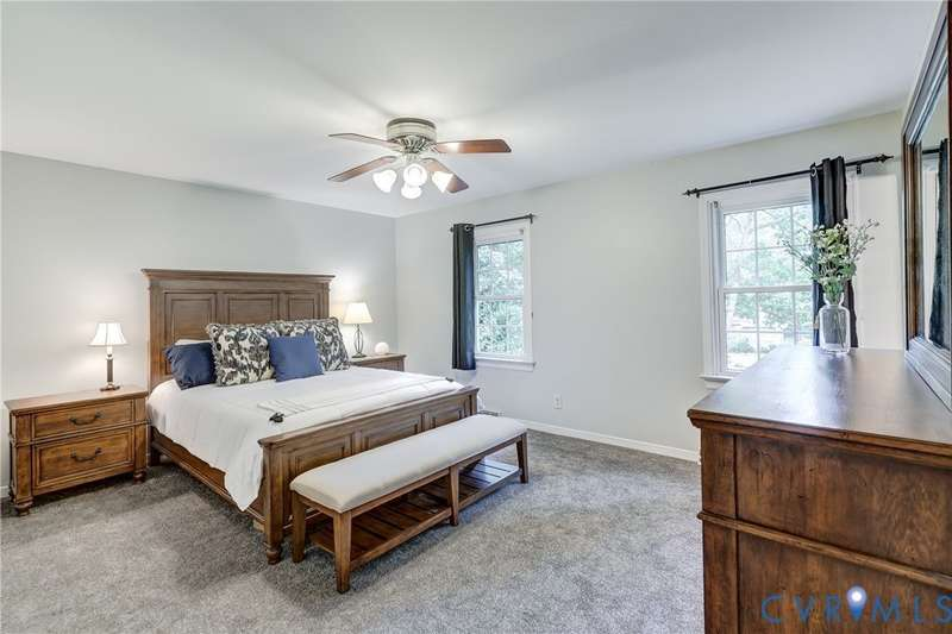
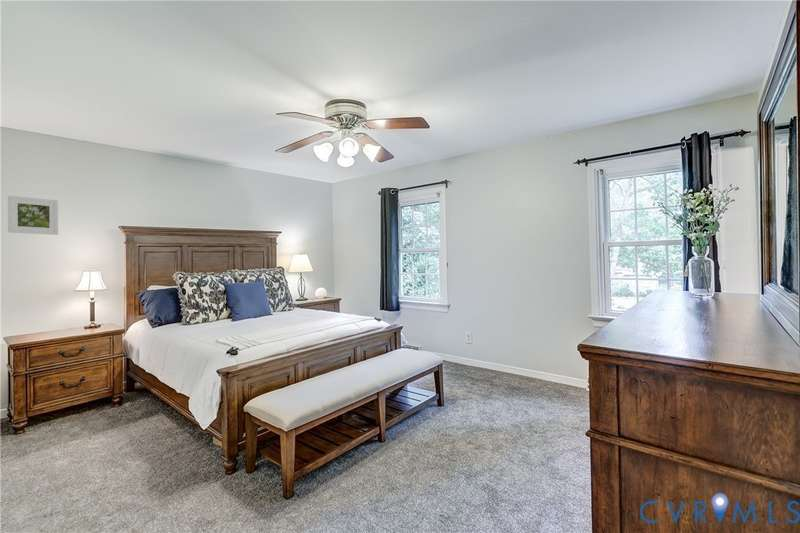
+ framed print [7,195,59,236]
